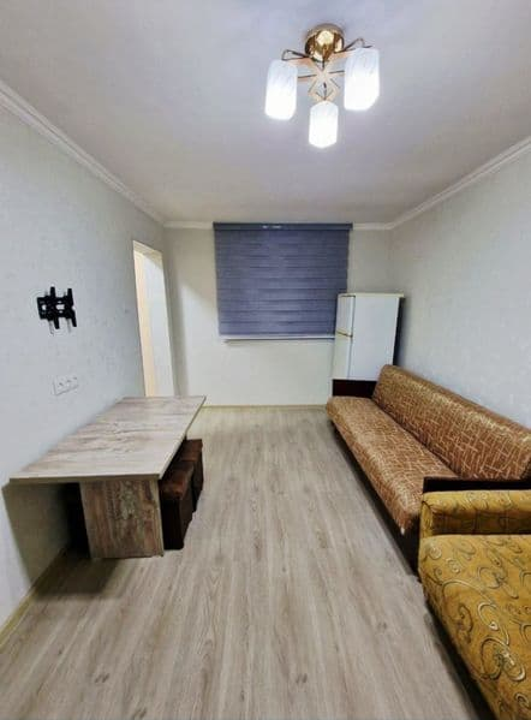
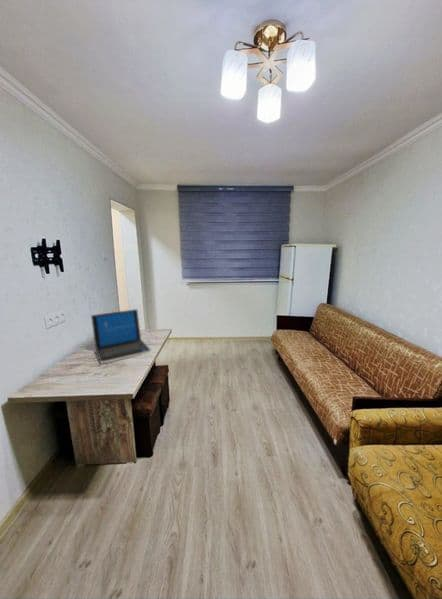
+ laptop [90,308,152,365]
